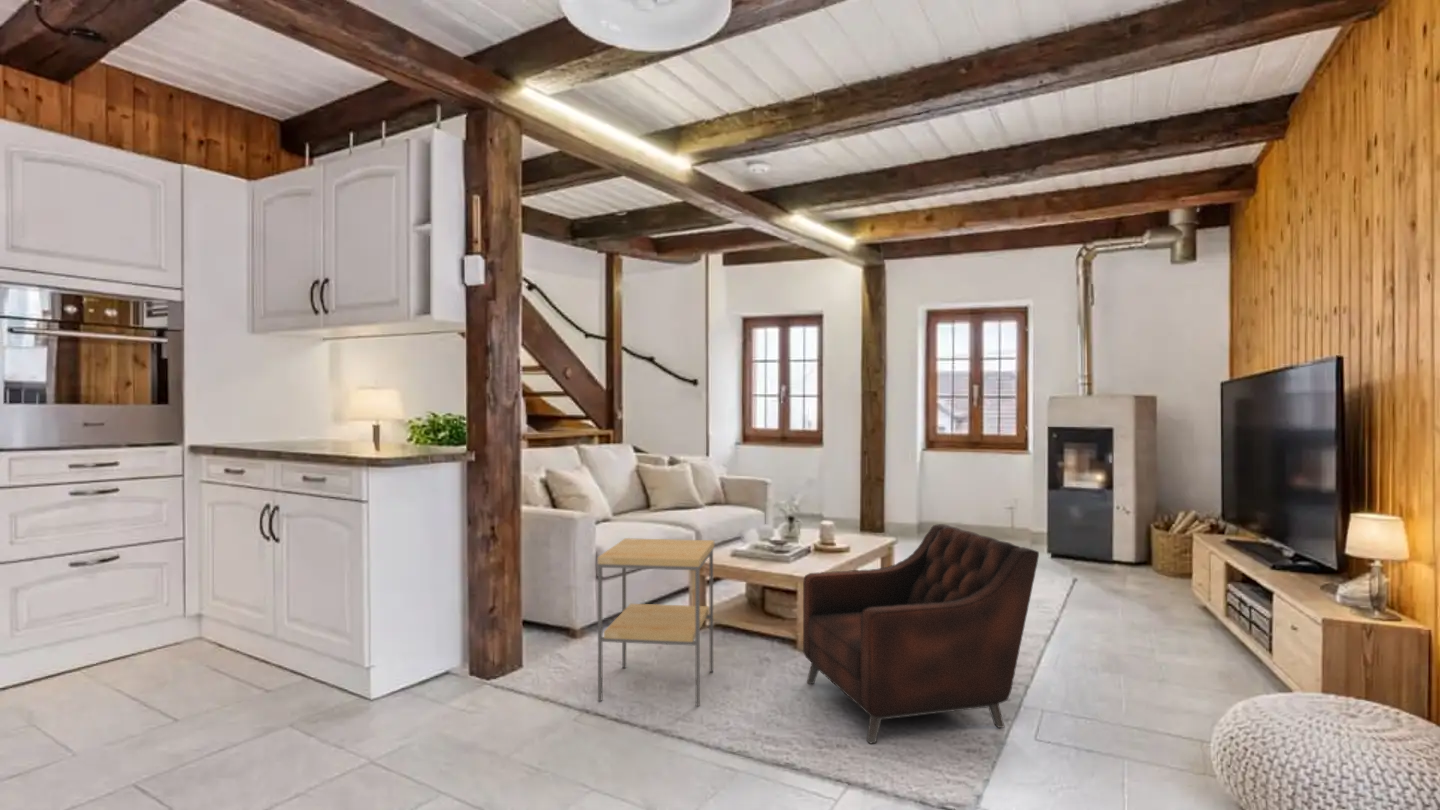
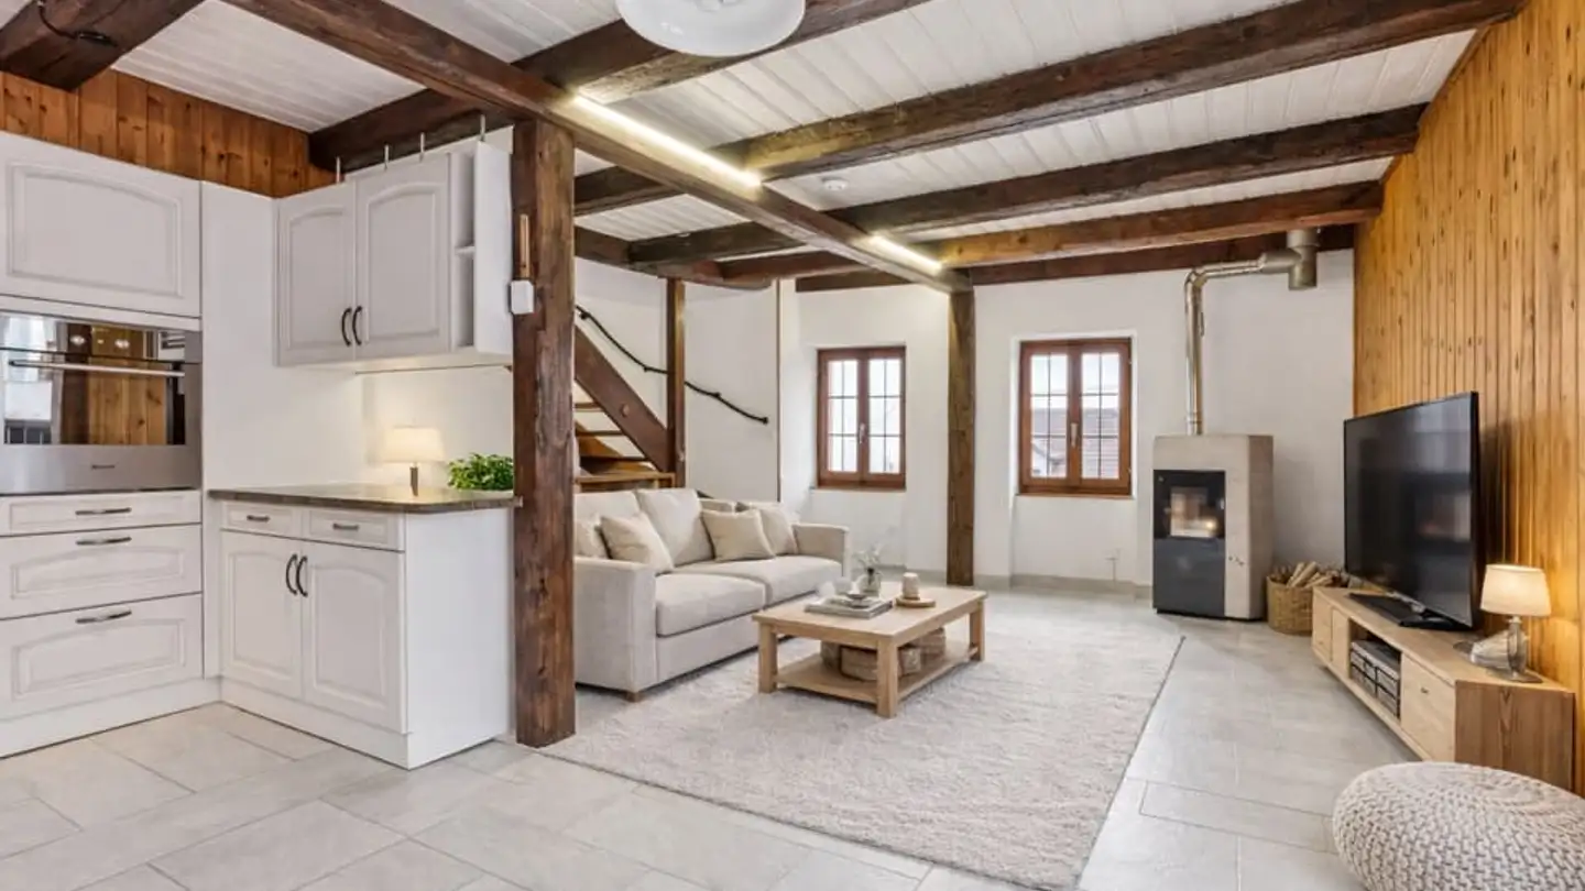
- side table [597,537,715,707]
- armchair [802,523,1040,745]
